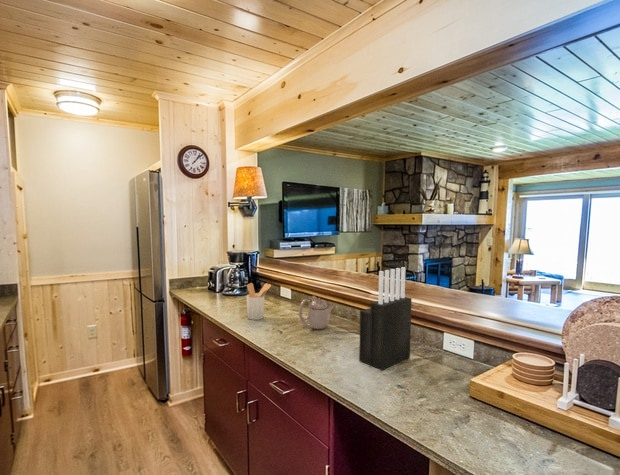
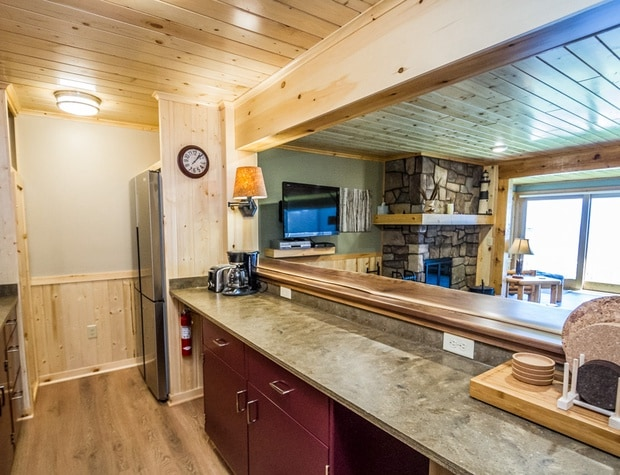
- knife block [358,266,413,371]
- utensil holder [245,282,272,321]
- teapot [298,294,334,330]
